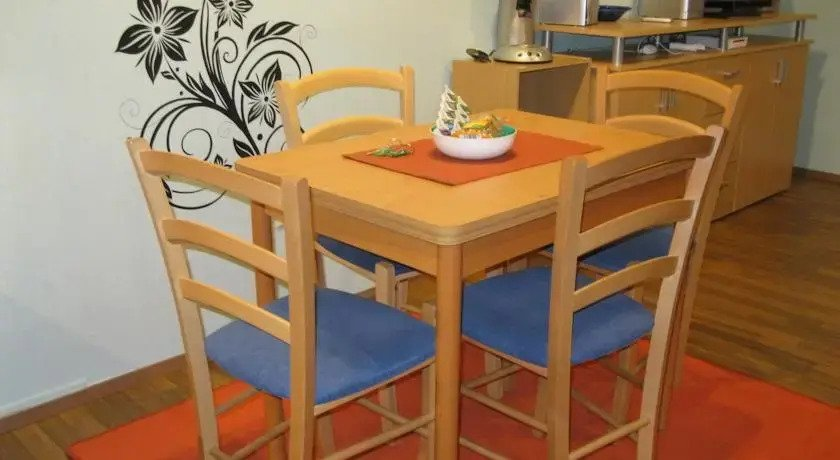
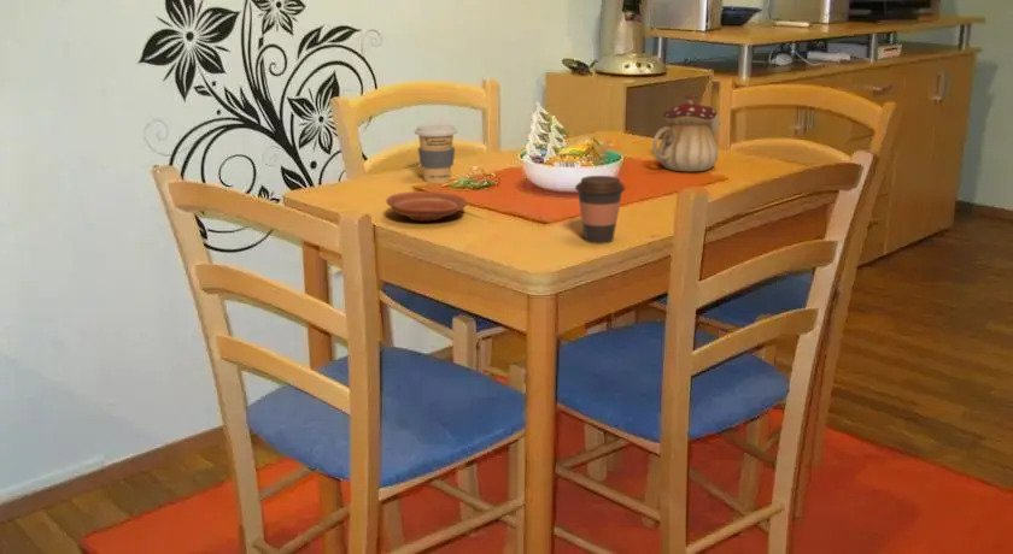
+ plate [385,190,468,222]
+ coffee cup [574,175,626,246]
+ teapot [651,93,722,172]
+ coffee cup [414,123,458,184]
